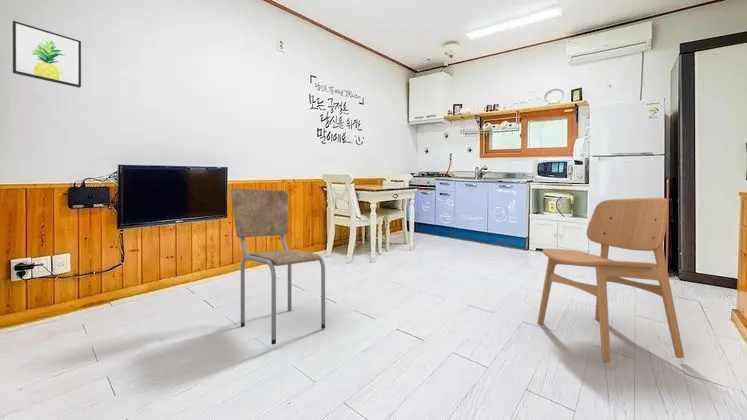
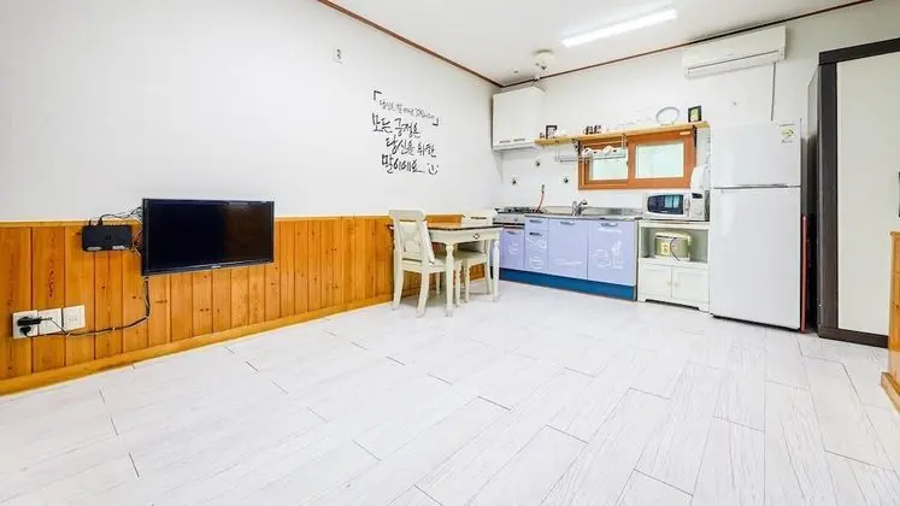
- wall art [12,20,82,89]
- dining chair [536,197,685,364]
- dining chair [230,187,326,346]
